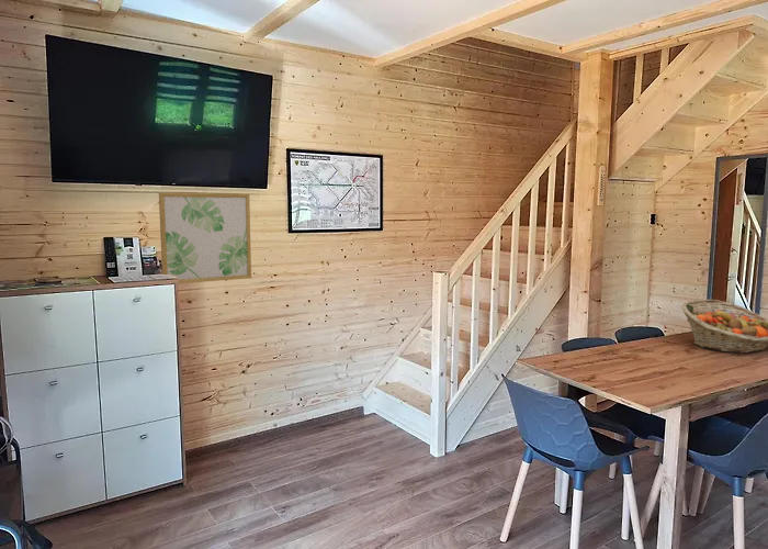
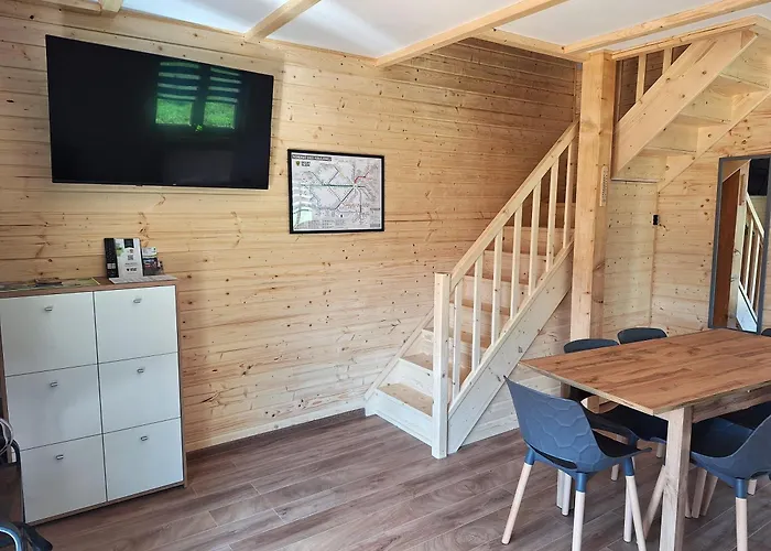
- fruit basket [680,299,768,355]
- wall art [158,192,252,284]
